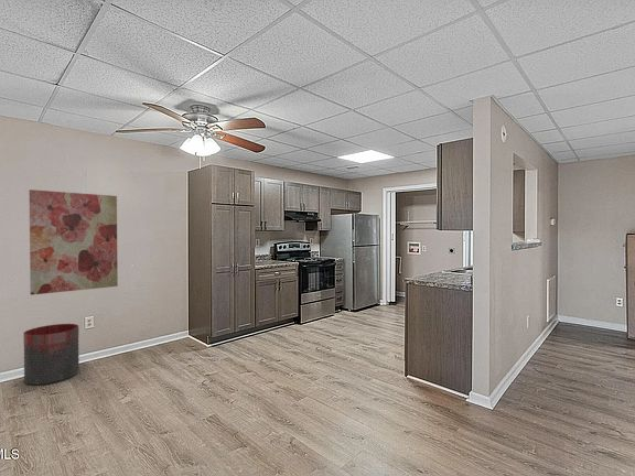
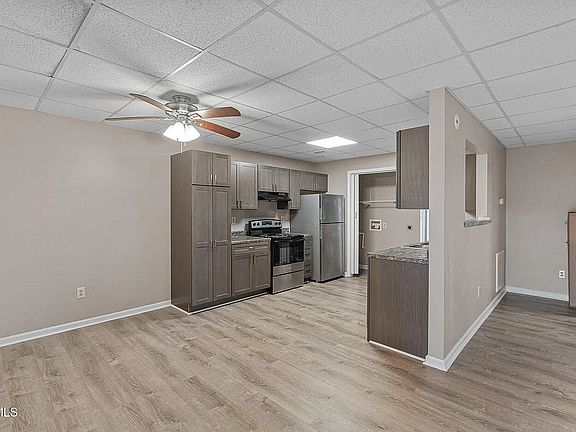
- wall art [28,188,119,296]
- trash can [23,323,80,386]
